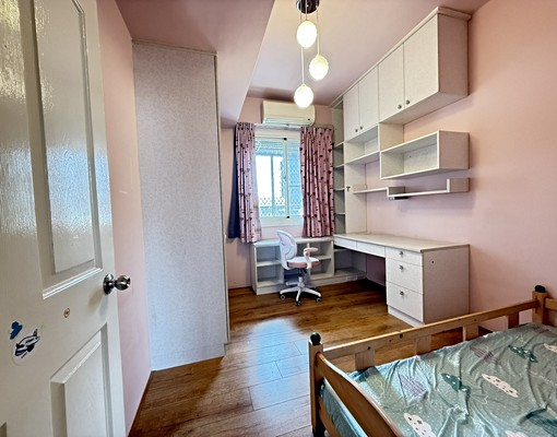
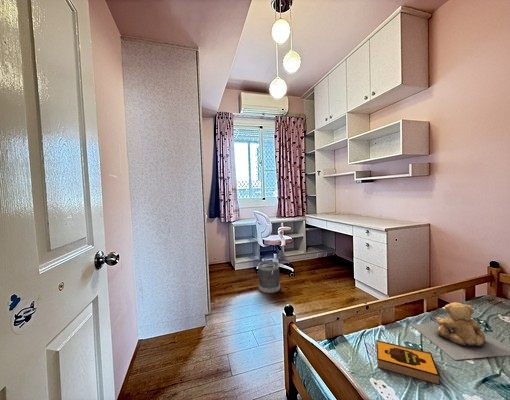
+ wastebasket [257,260,281,294]
+ teddy bear [411,301,510,361]
+ hardback book [375,339,441,386]
